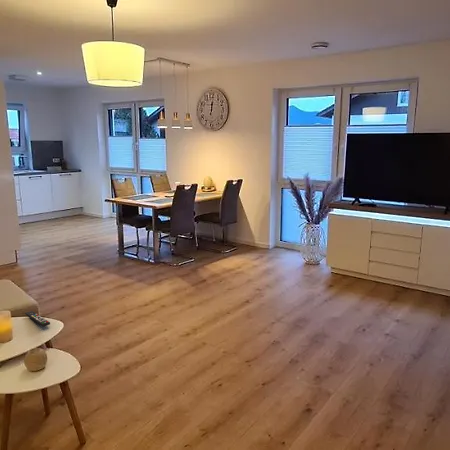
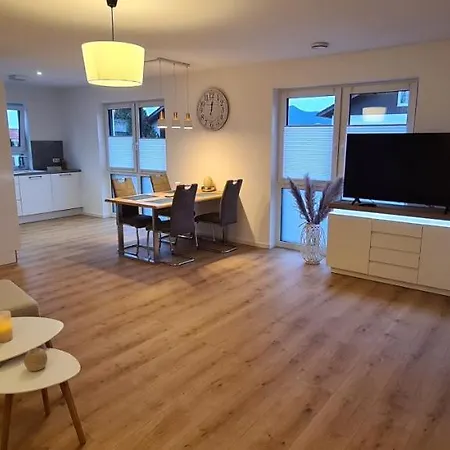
- remote control [24,310,51,328]
